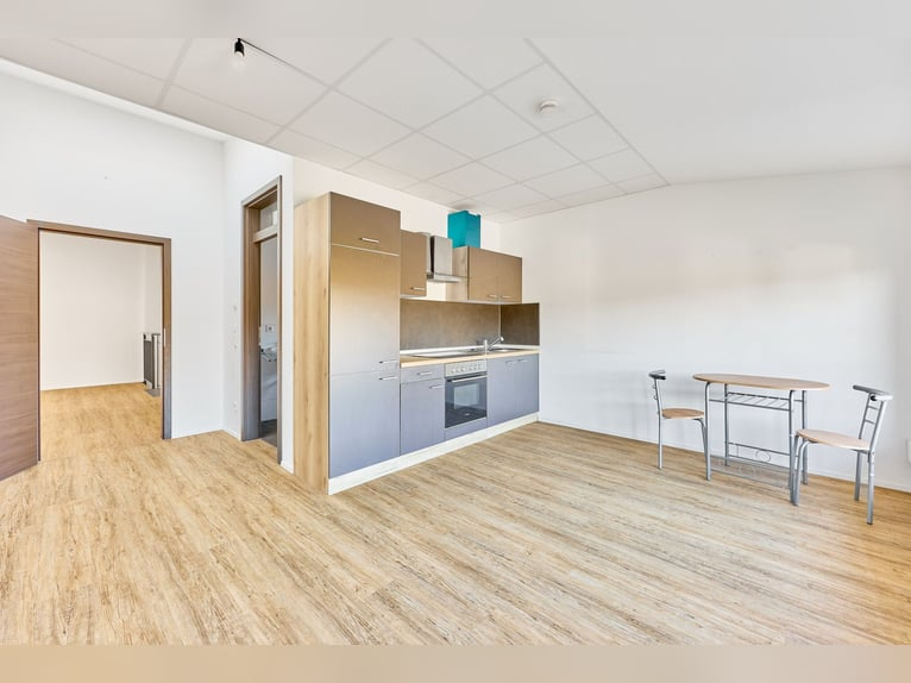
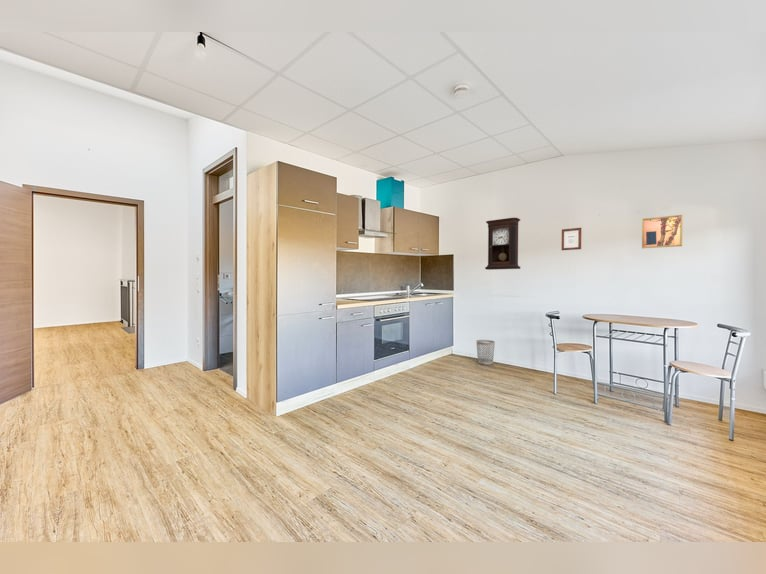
+ pendulum clock [484,217,521,271]
+ wall art [641,214,684,249]
+ picture frame [561,227,582,251]
+ wastebasket [475,339,496,366]
